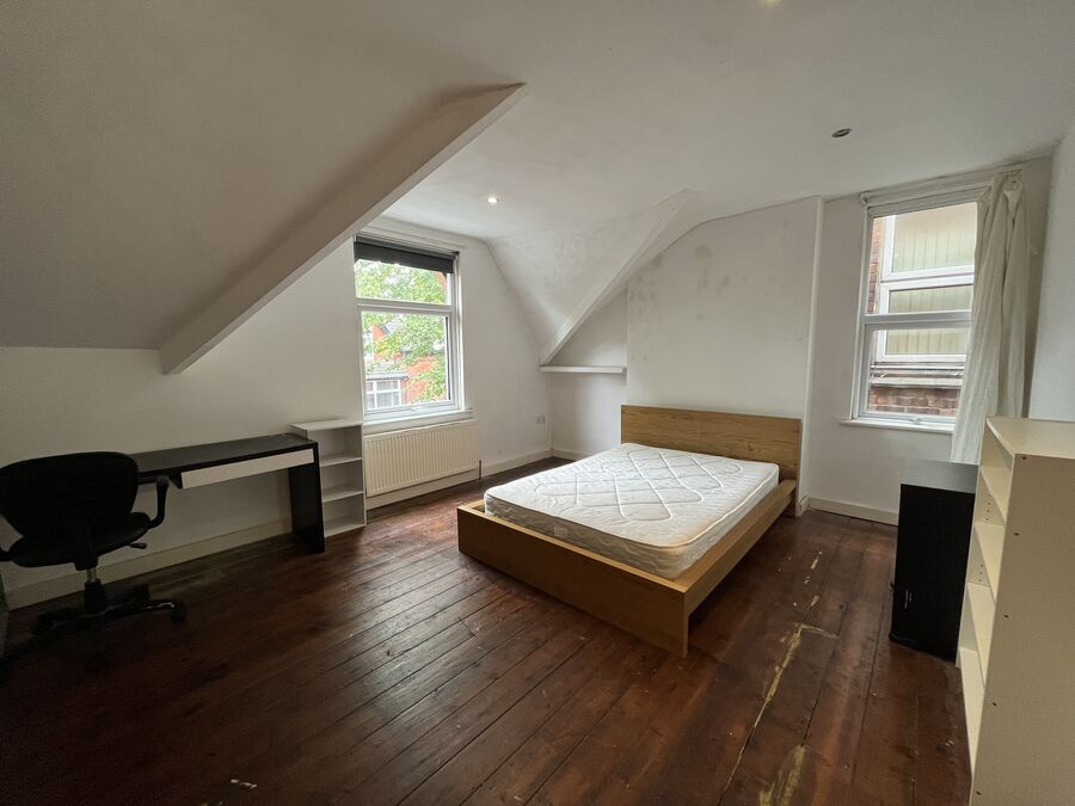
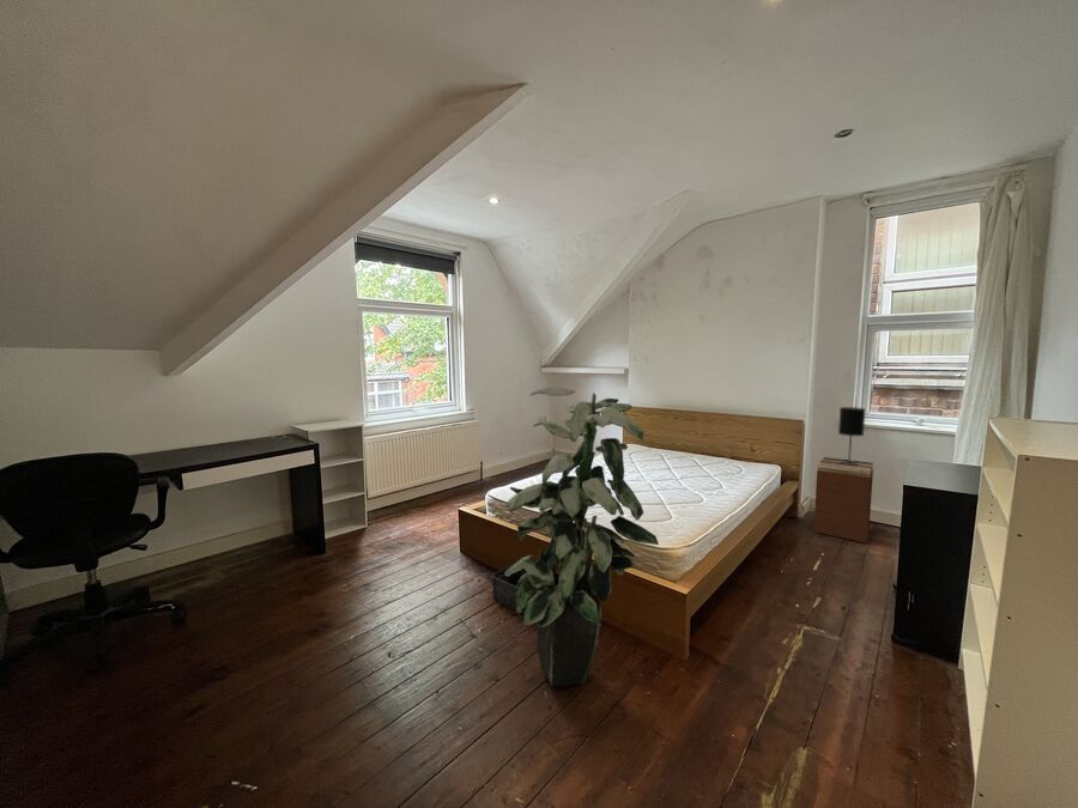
+ indoor plant [504,385,660,688]
+ storage bin [491,563,527,615]
+ nightstand [812,456,874,543]
+ table lamp [837,406,866,464]
